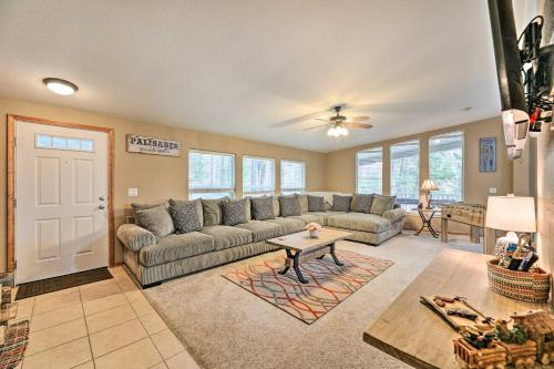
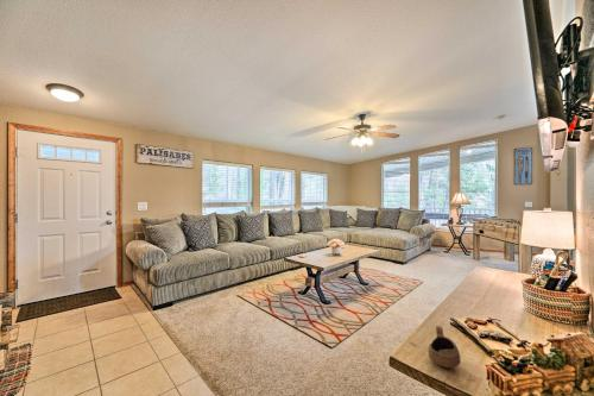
+ cup [426,325,462,369]
